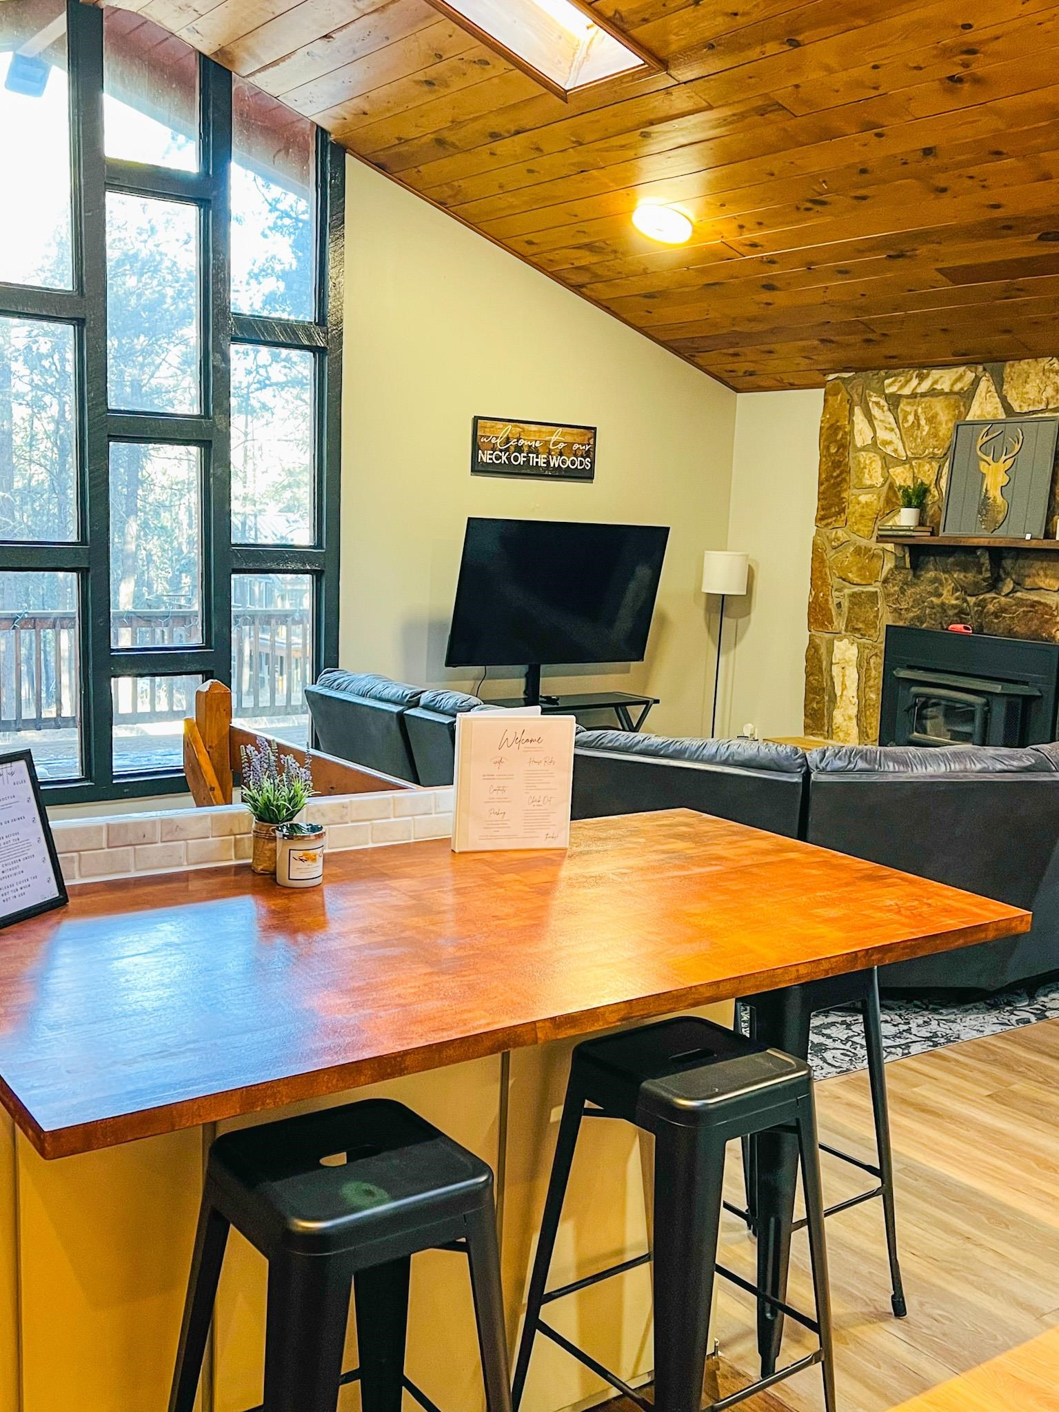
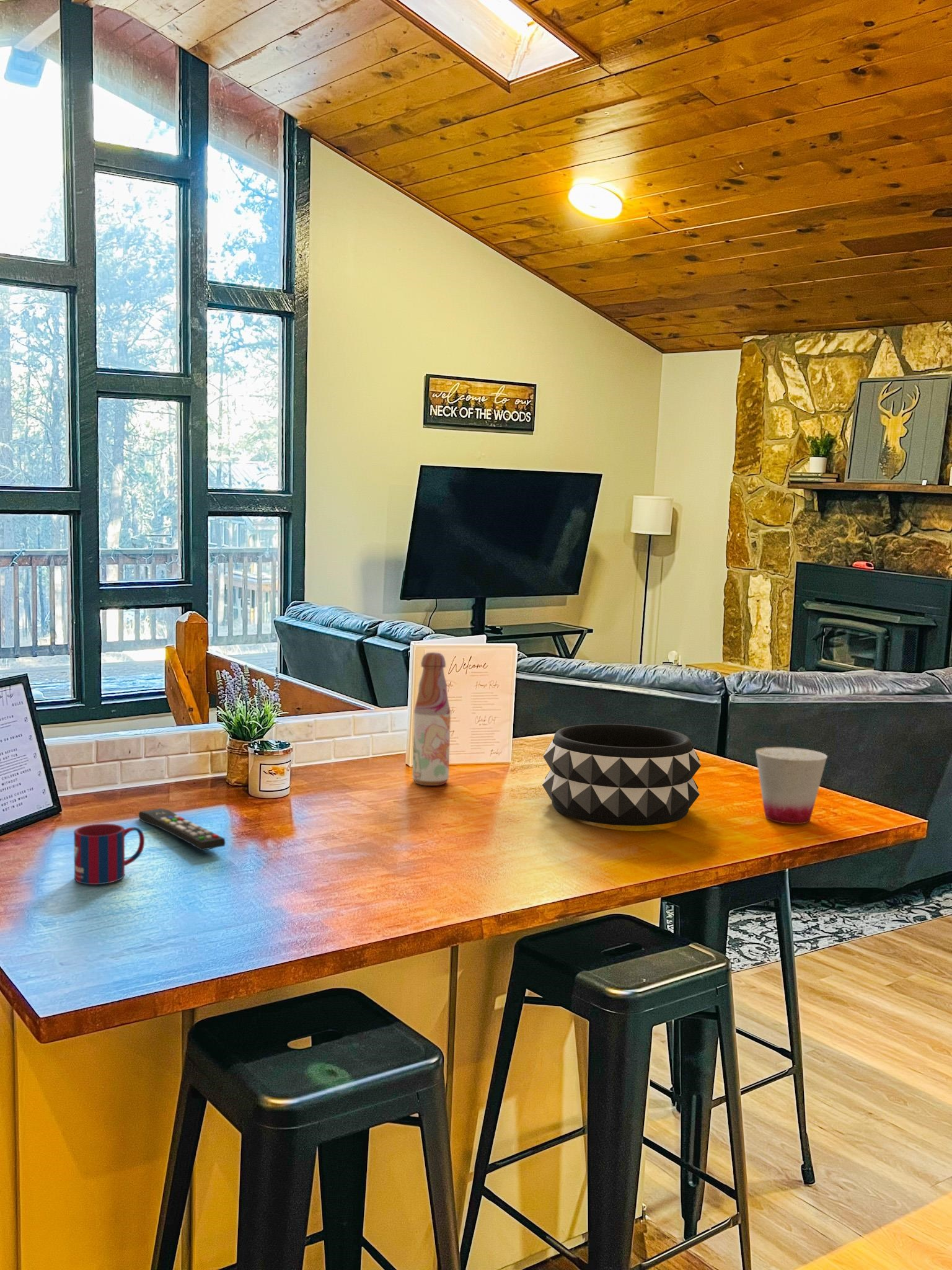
+ mug [73,823,145,885]
+ bottle [412,652,451,786]
+ cup [755,746,828,825]
+ remote control [138,807,226,851]
+ decorative bowl [542,723,702,827]
